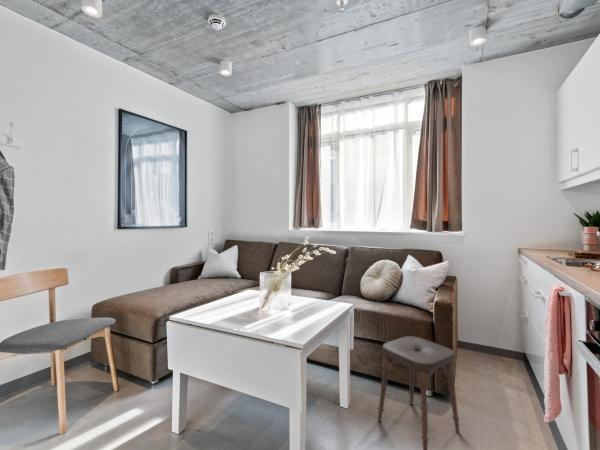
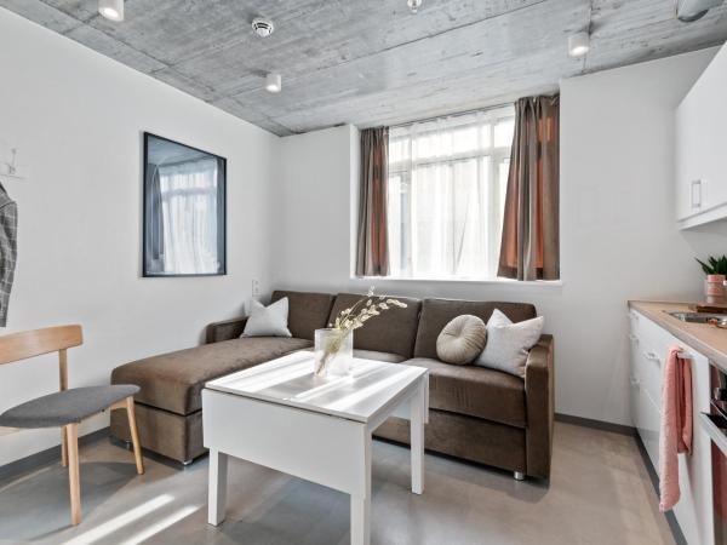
- stool [377,335,460,450]
